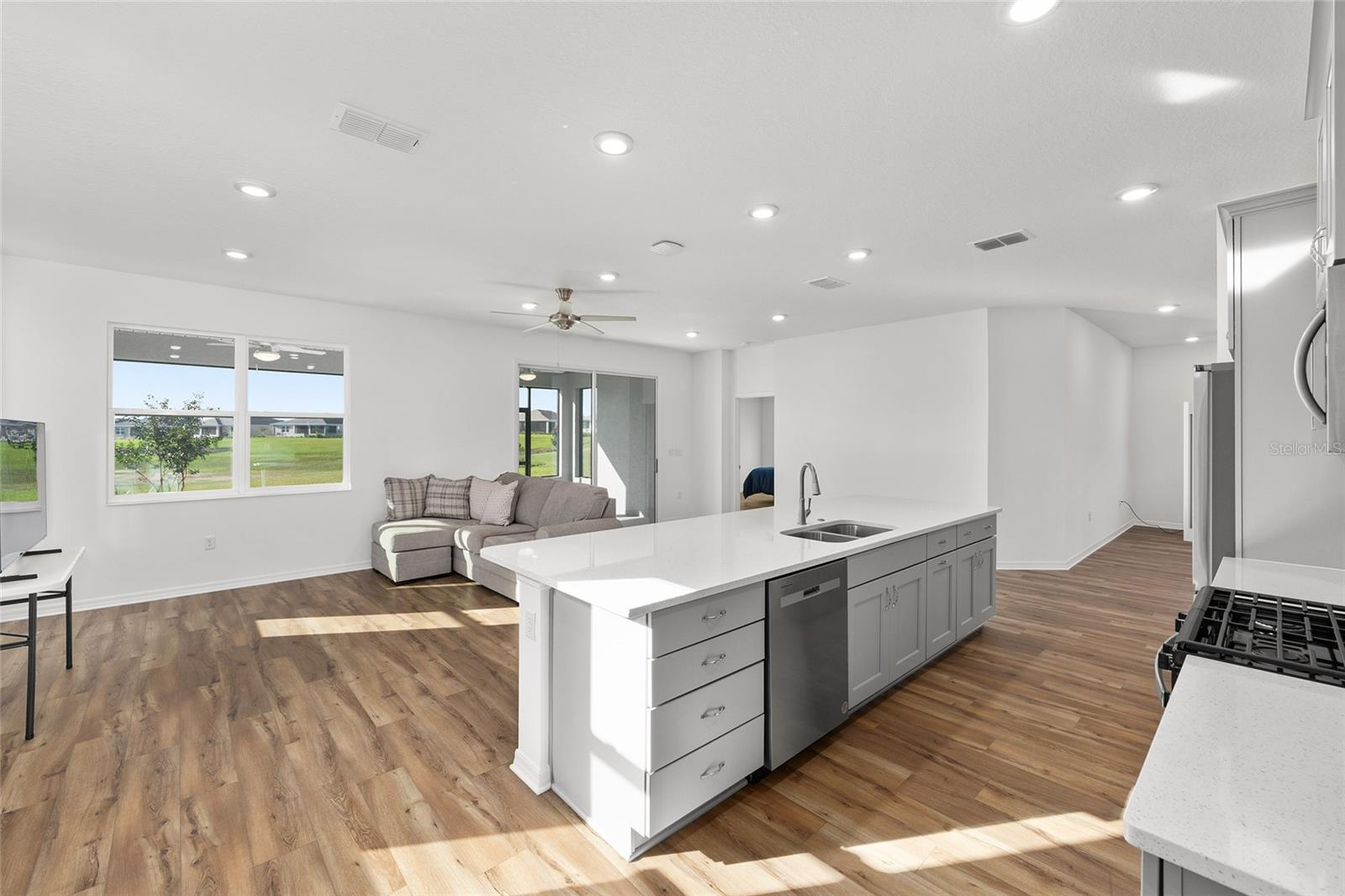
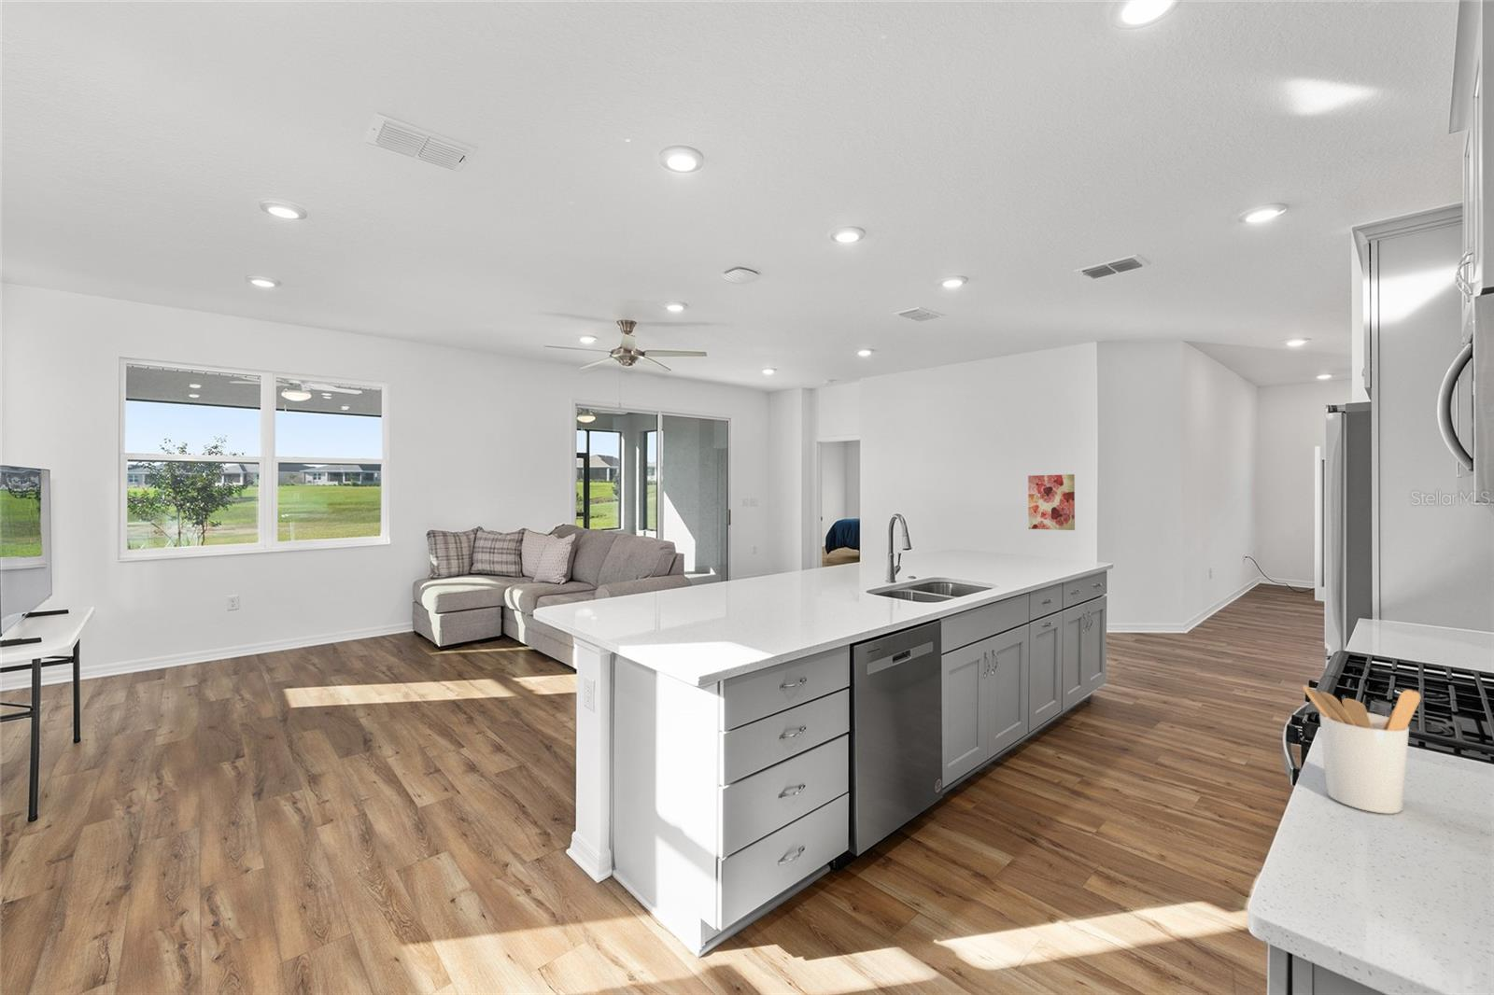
+ wall art [1027,473,1075,531]
+ utensil holder [1302,684,1421,815]
